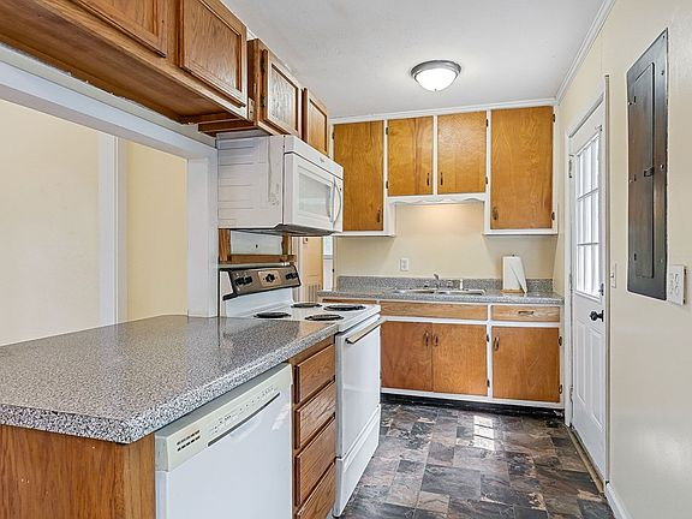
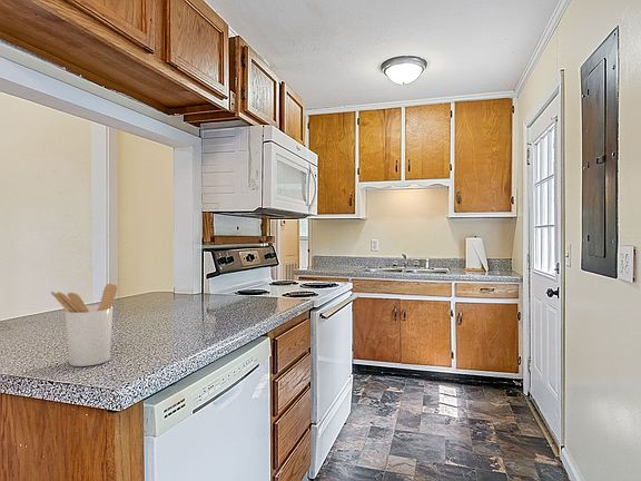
+ utensil holder [50,283,118,367]
